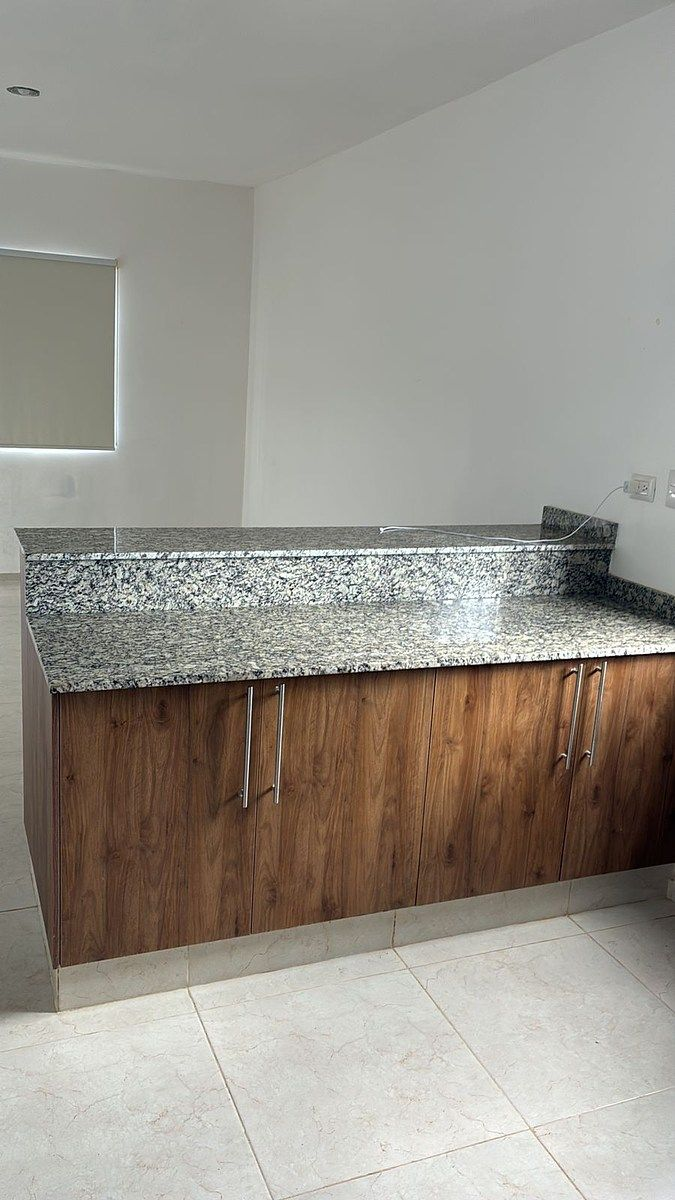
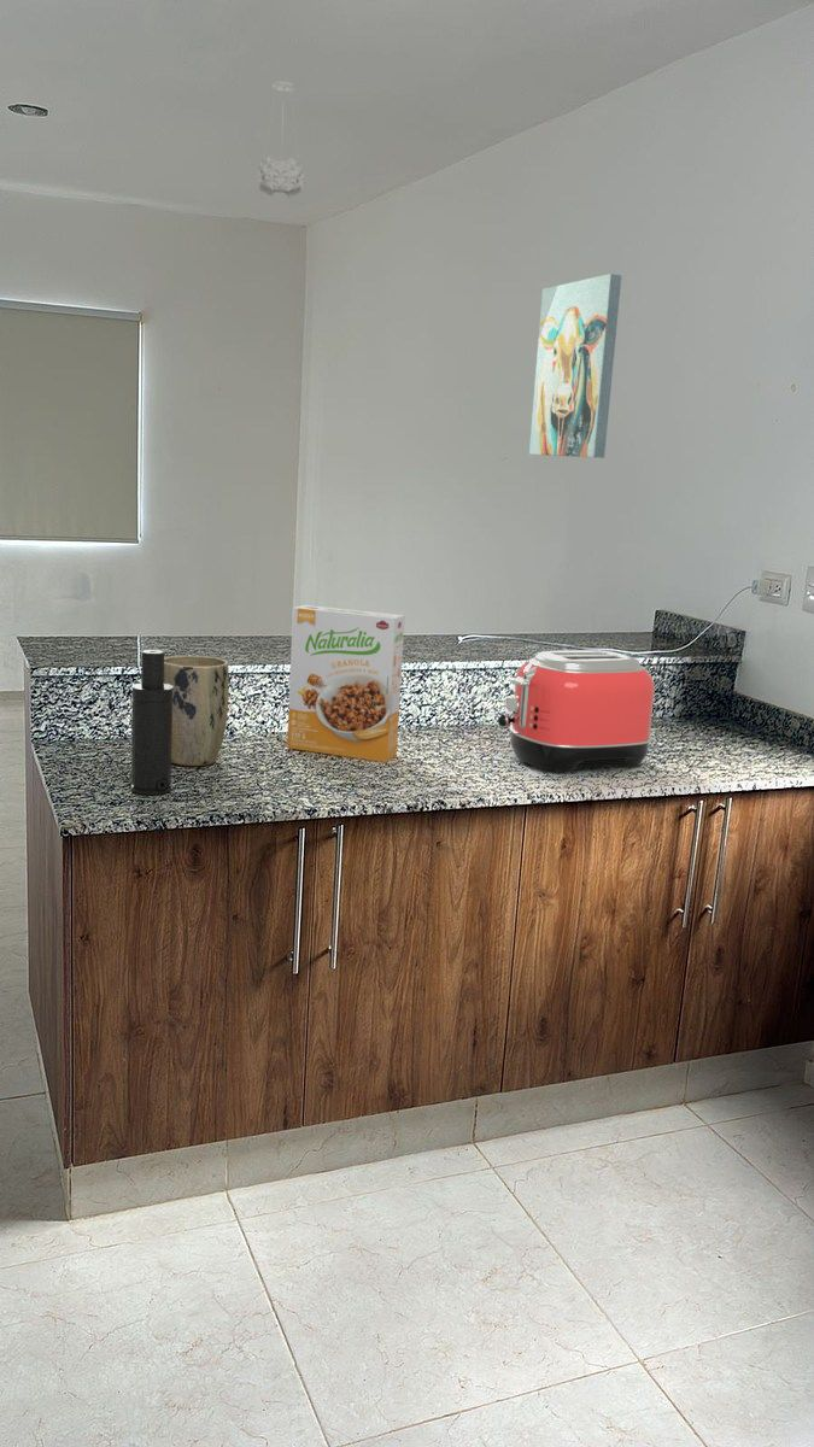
+ cereal box [286,604,406,763]
+ toaster [497,649,656,773]
+ atomizer [130,649,172,796]
+ plant pot [164,655,230,767]
+ pendant light [256,80,306,199]
+ wall art [528,273,622,459]
